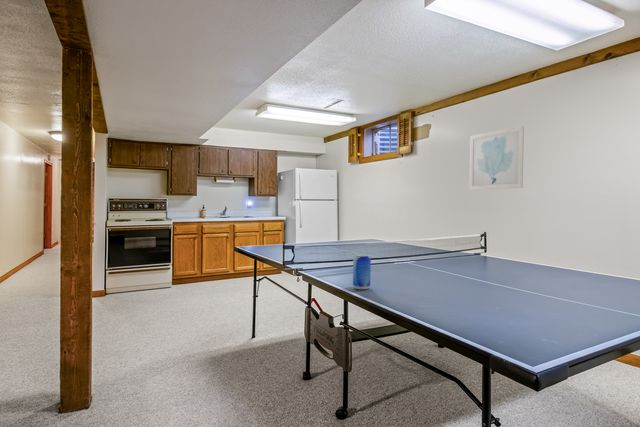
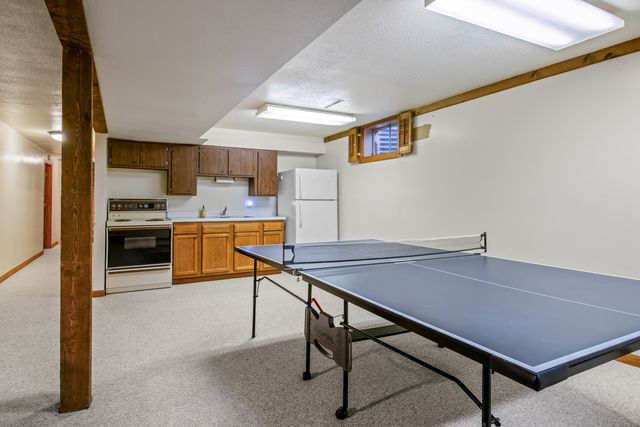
- wall art [468,125,525,191]
- beer can [352,253,372,290]
